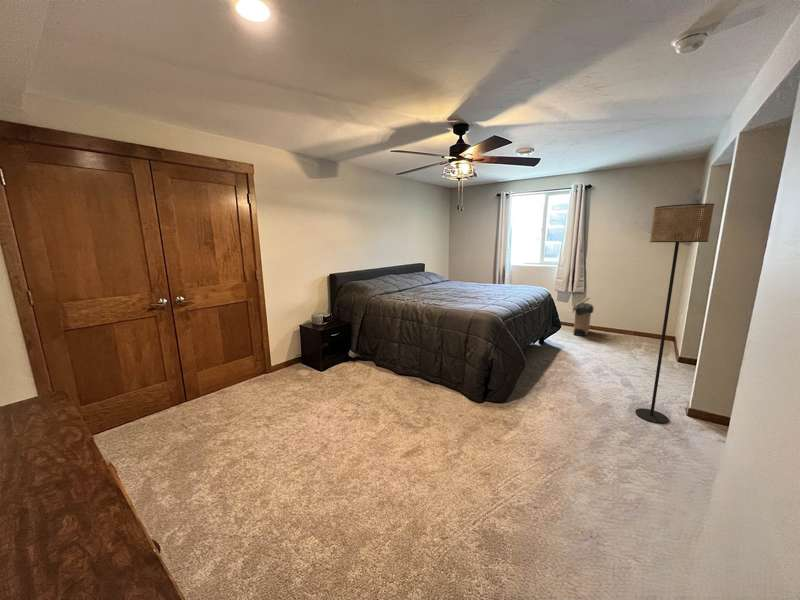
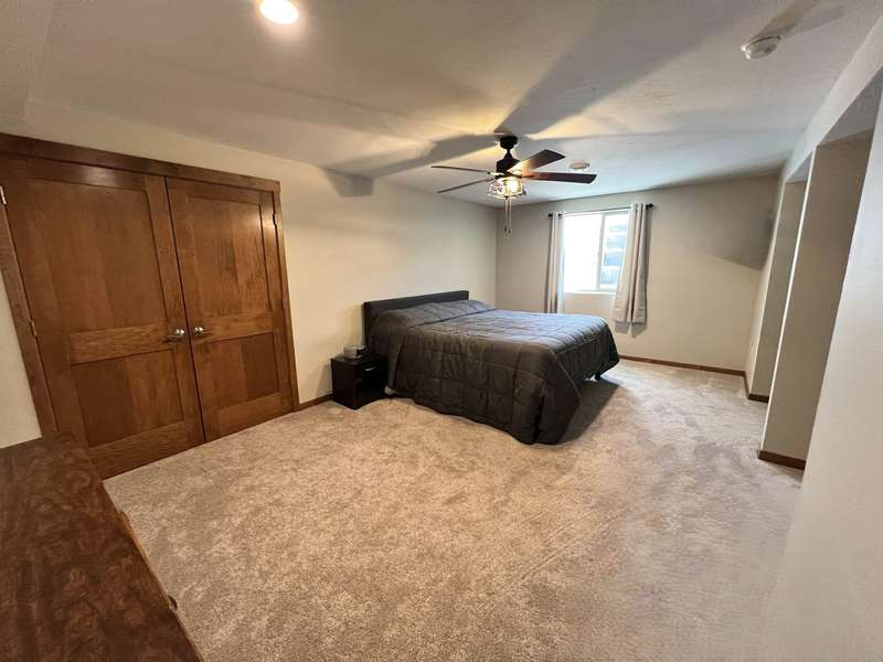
- laundry hamper [571,297,595,337]
- floor lamp [634,203,715,424]
